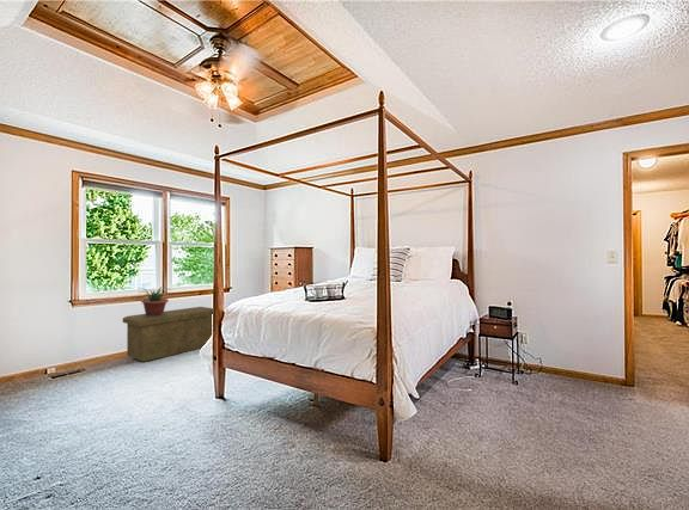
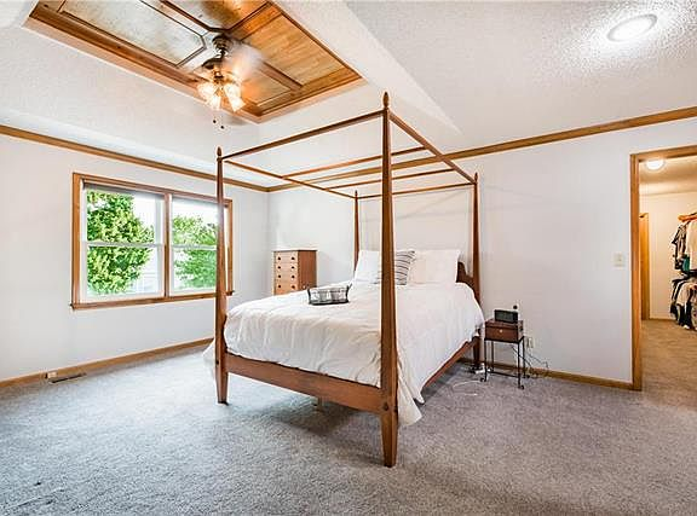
- storage bench [122,306,214,363]
- potted plant [136,285,171,317]
